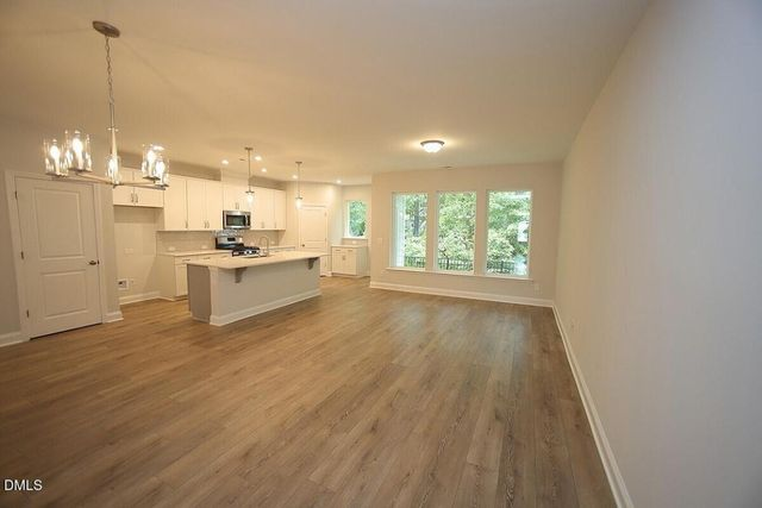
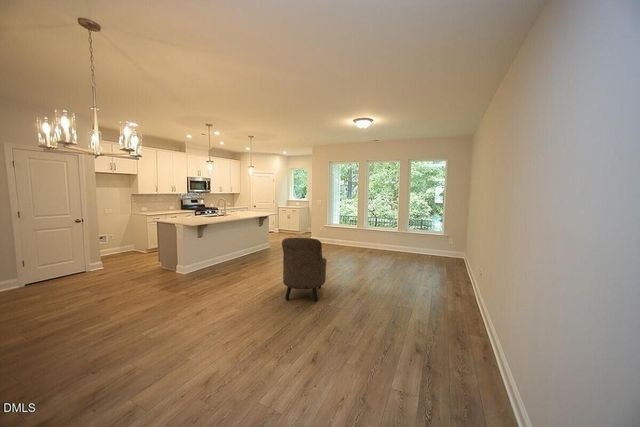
+ armchair [281,237,328,302]
